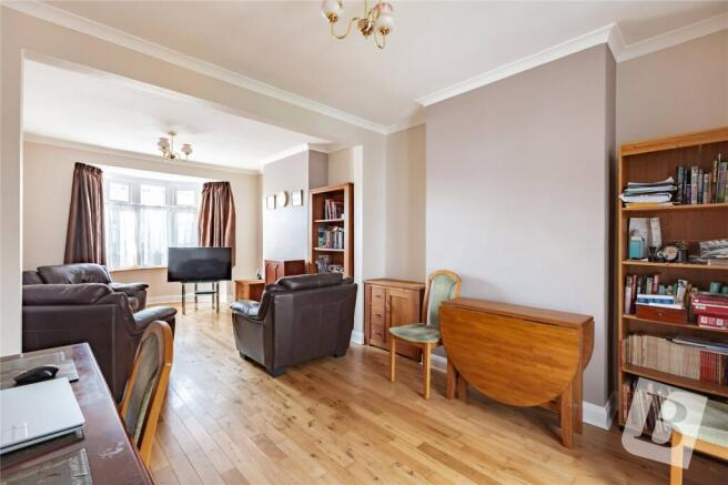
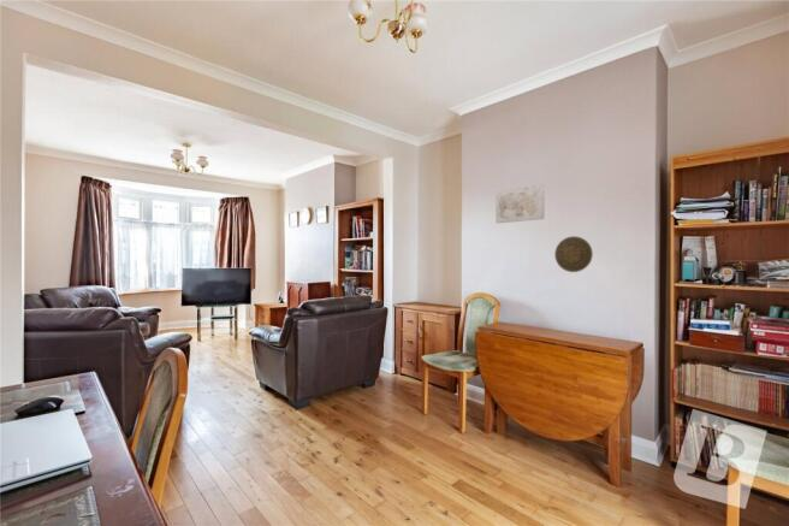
+ wall art [494,183,545,224]
+ decorative plate [553,235,594,273]
